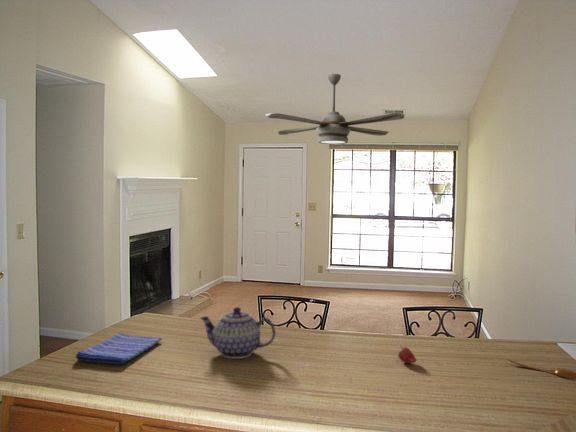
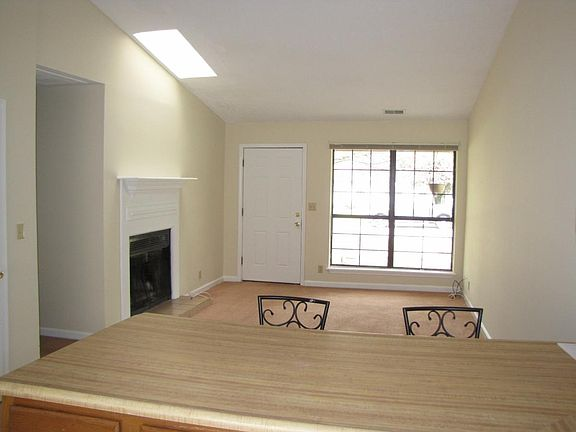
- teapot [199,306,276,360]
- spoon [506,358,576,380]
- dish towel [74,332,163,365]
- ceiling fan [265,73,405,145]
- fruit [397,345,418,364]
